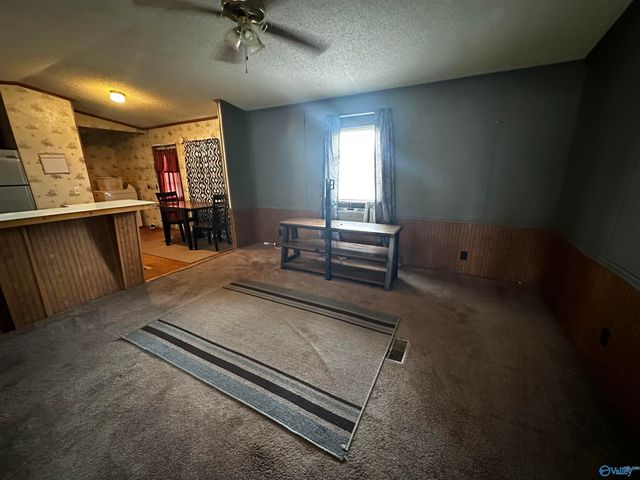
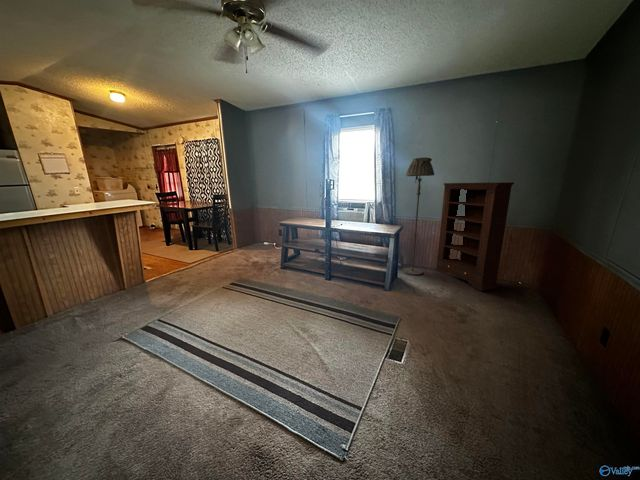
+ bookshelf [434,181,516,292]
+ floor lamp [402,156,435,276]
